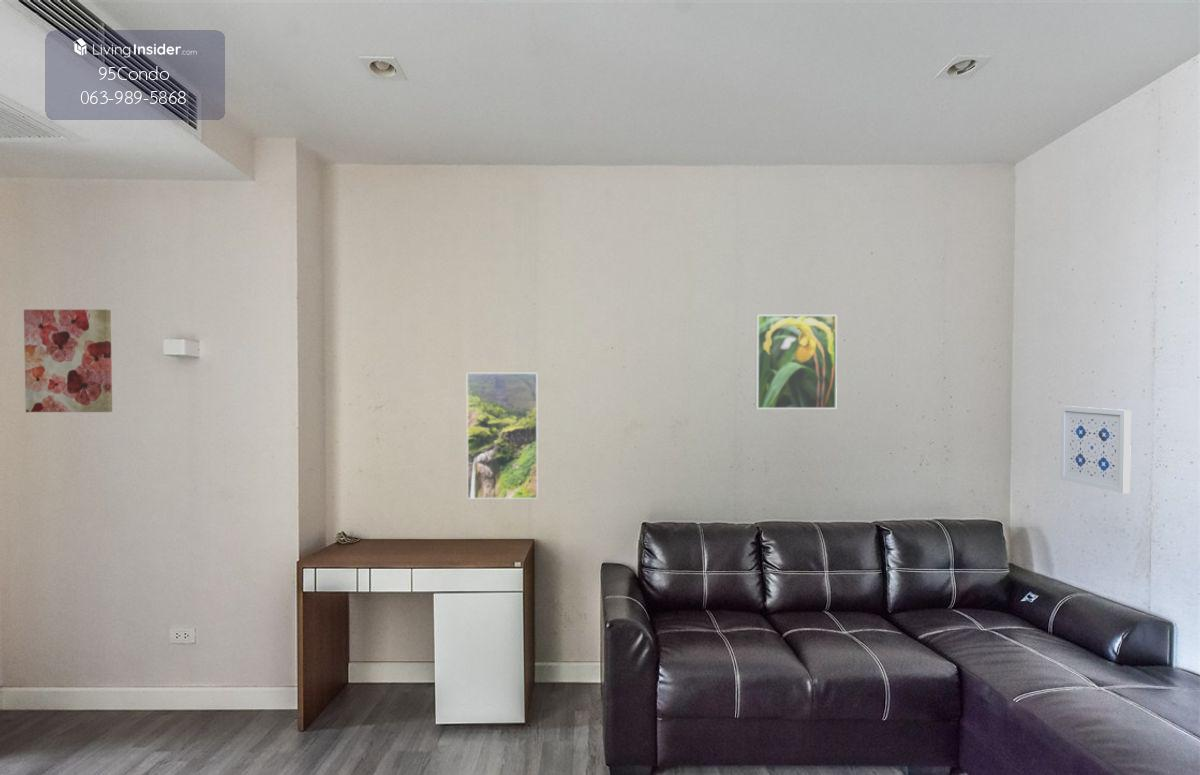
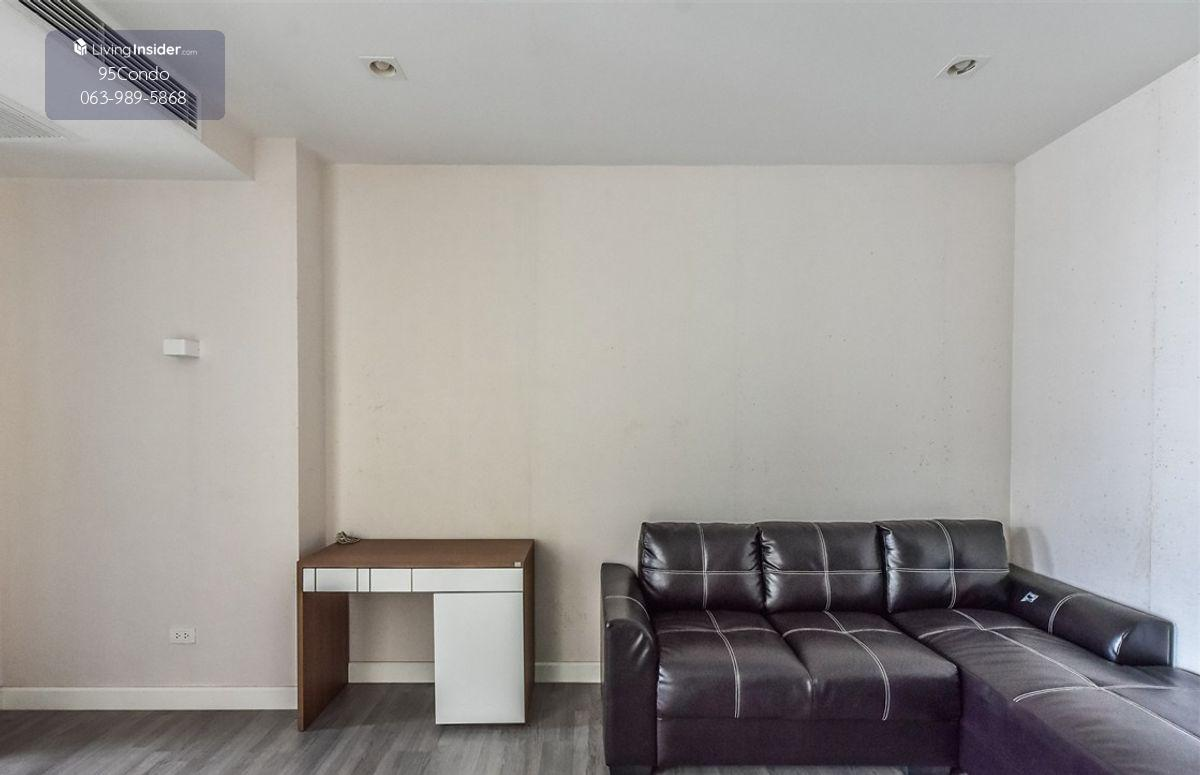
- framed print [755,314,838,410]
- wall art [23,309,113,413]
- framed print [466,372,539,500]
- wall art [1059,405,1132,495]
